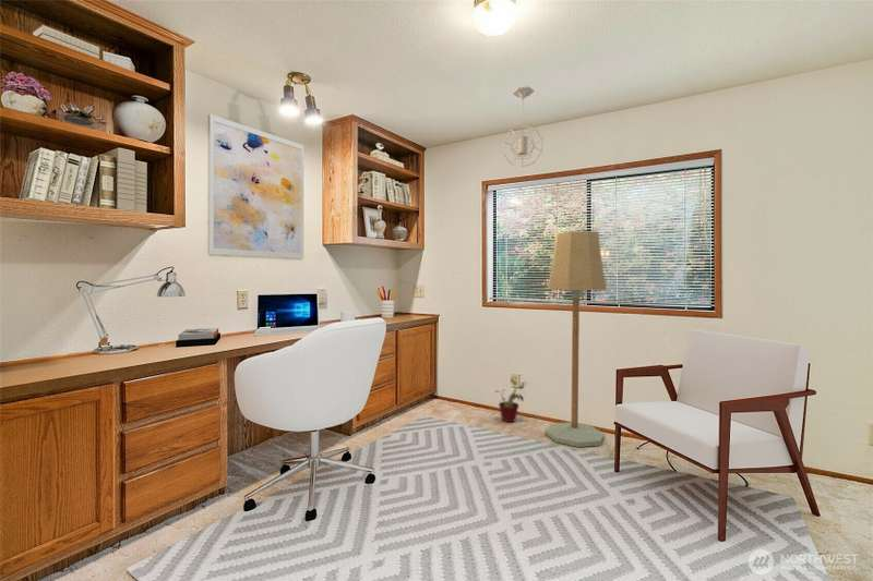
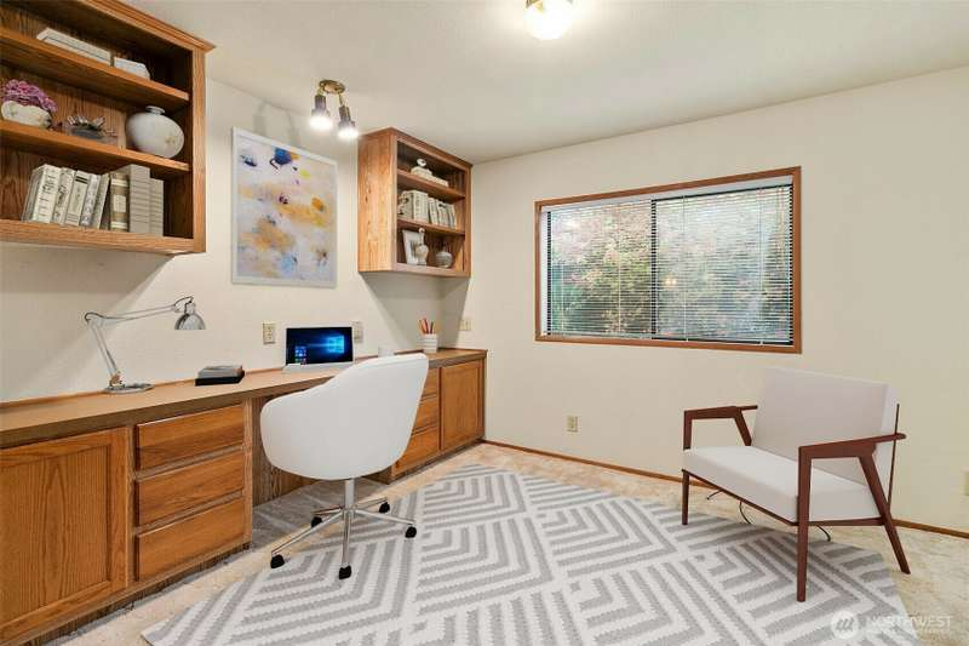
- pendant light [502,85,543,168]
- floor lamp [545,230,608,448]
- potted plant [494,376,529,423]
